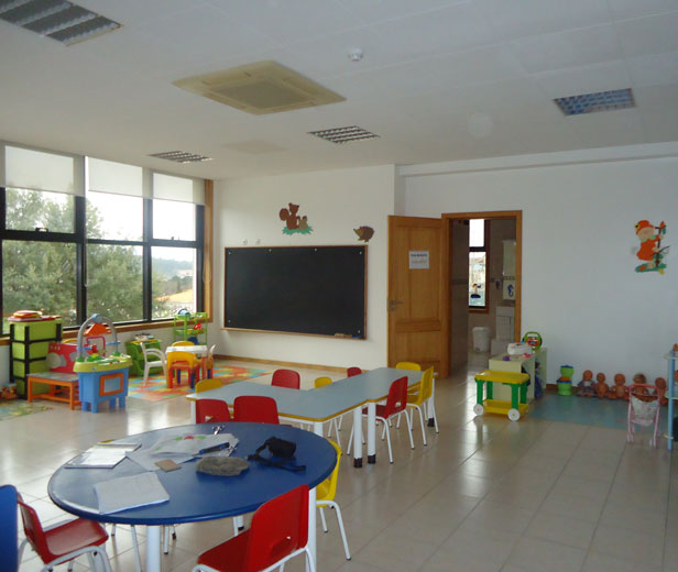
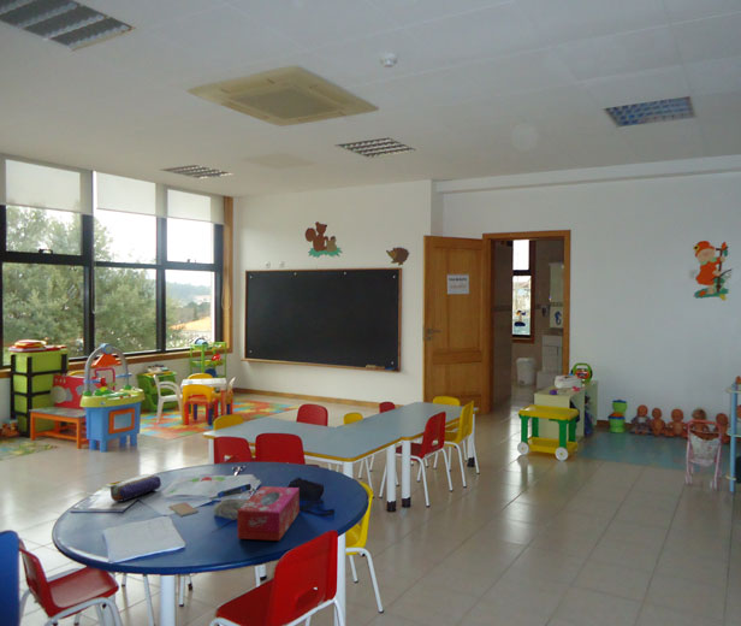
+ pencil case [109,473,162,503]
+ tissue box [236,485,301,542]
